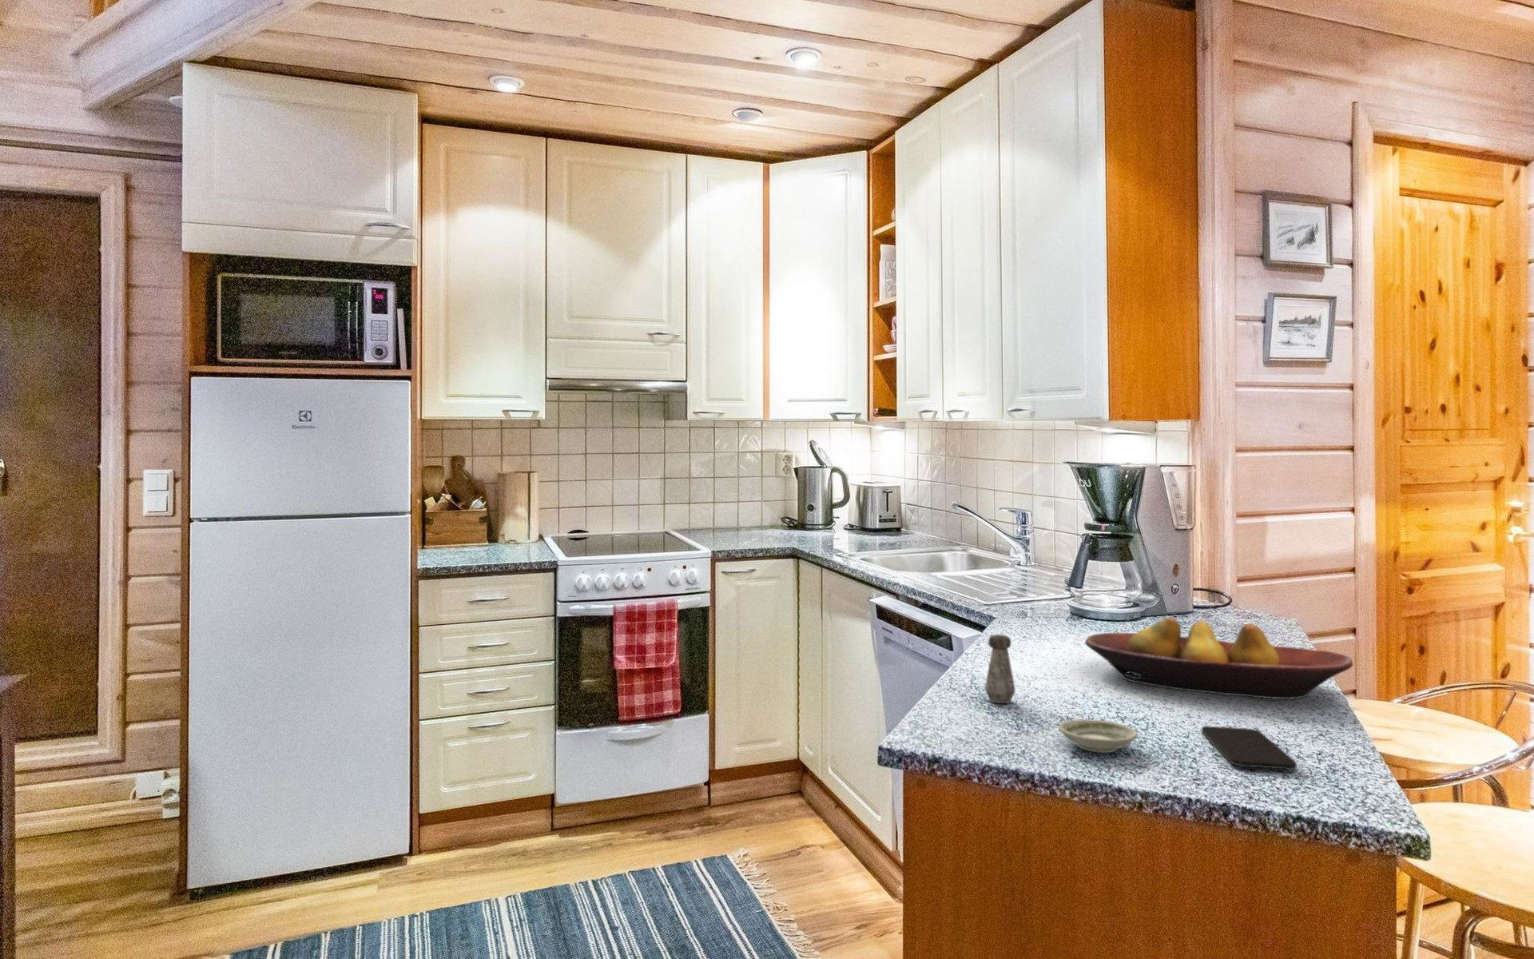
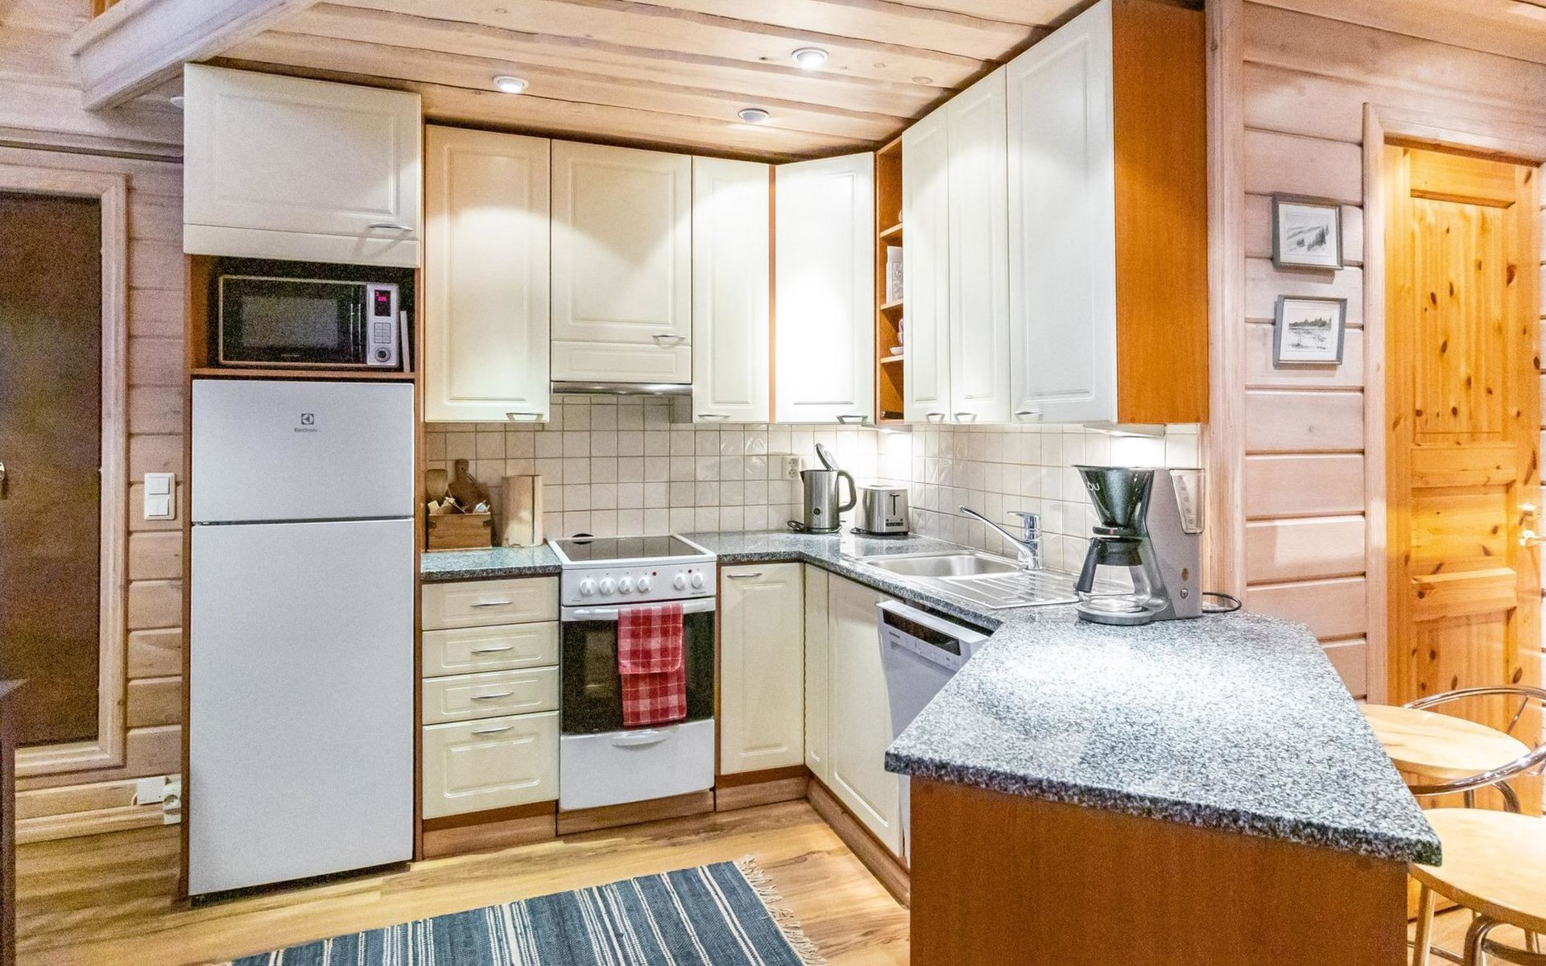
- fruit bowl [1085,616,1354,700]
- smartphone [1200,726,1298,770]
- salt shaker [984,634,1016,704]
- saucer [1058,718,1139,753]
